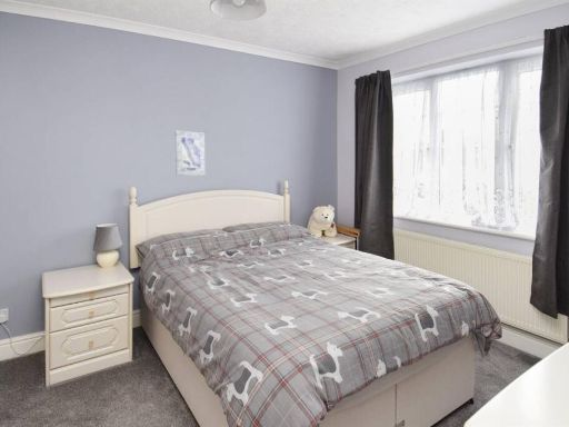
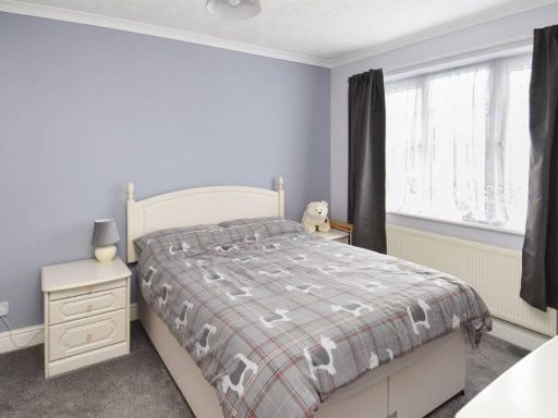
- wall art [174,130,206,176]
